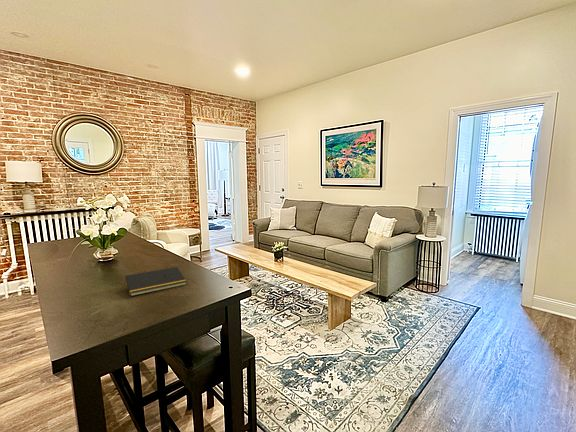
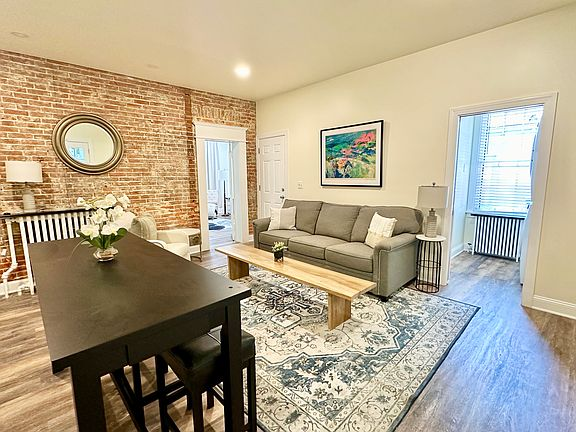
- notepad [123,266,187,297]
